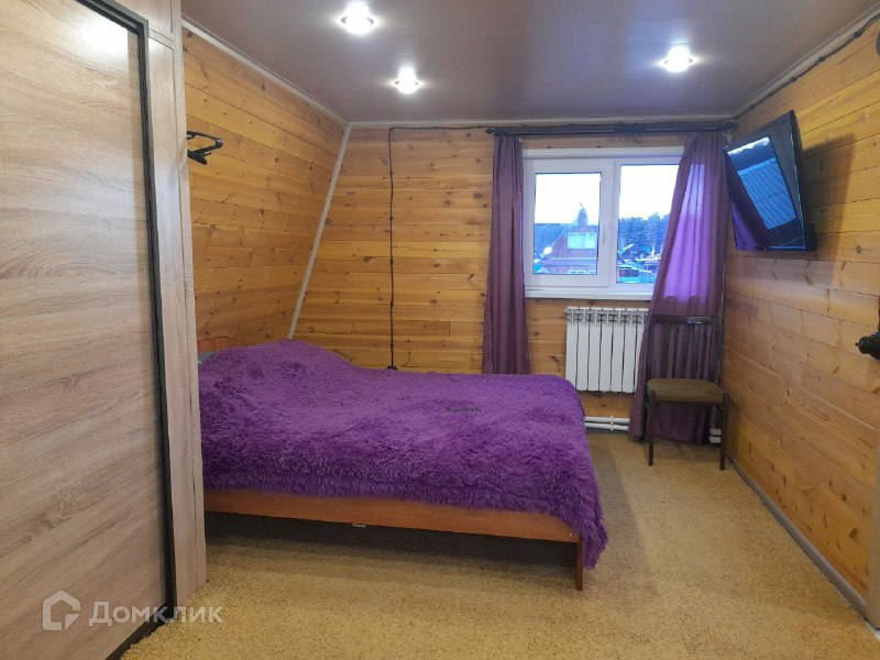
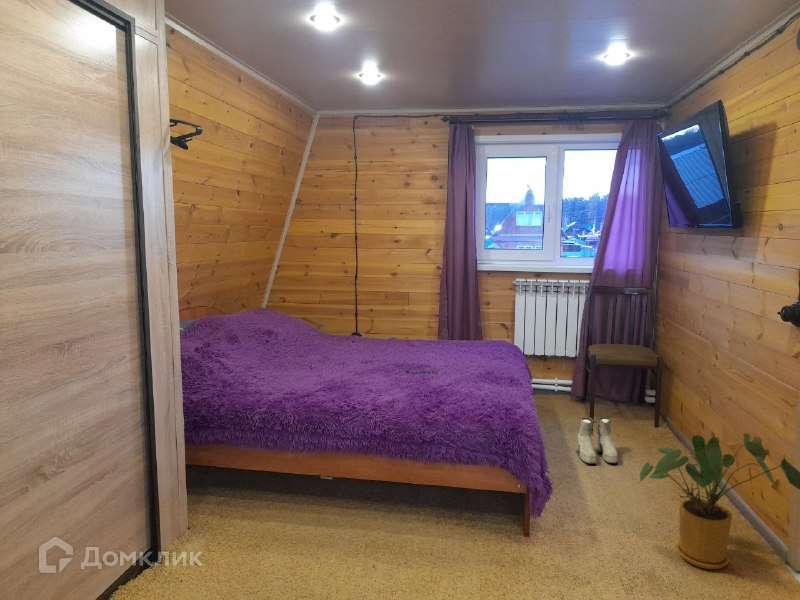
+ house plant [639,432,800,570]
+ boots [577,416,619,465]
